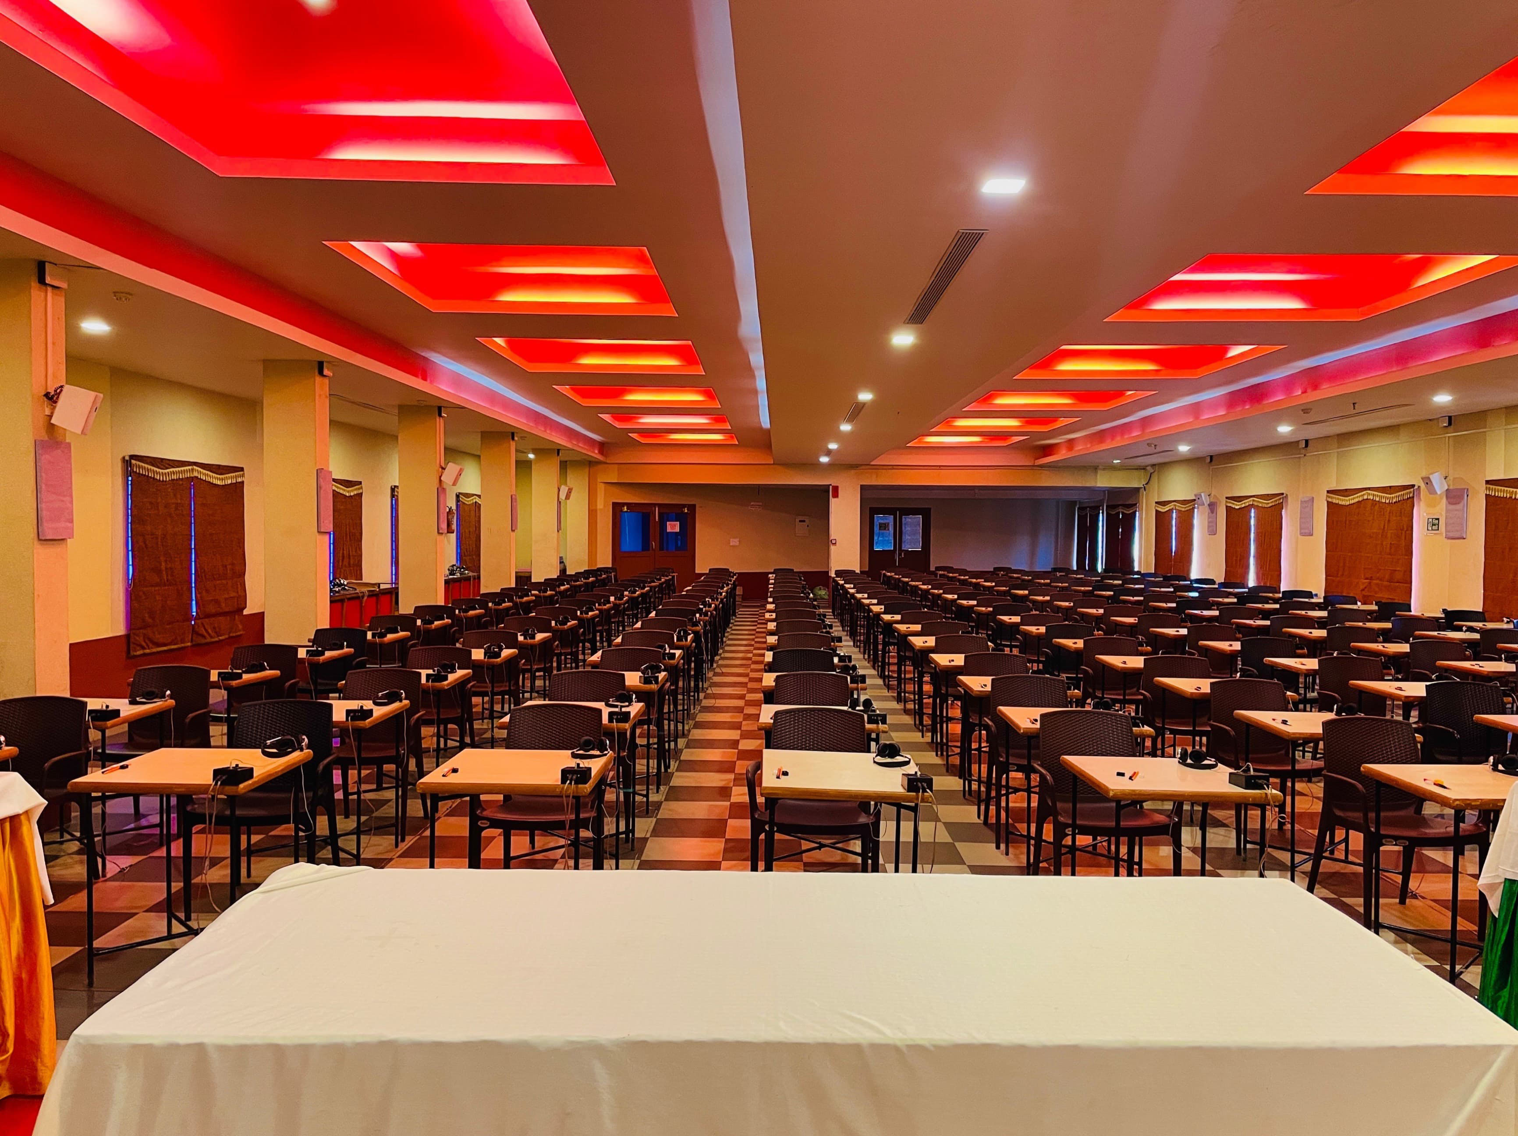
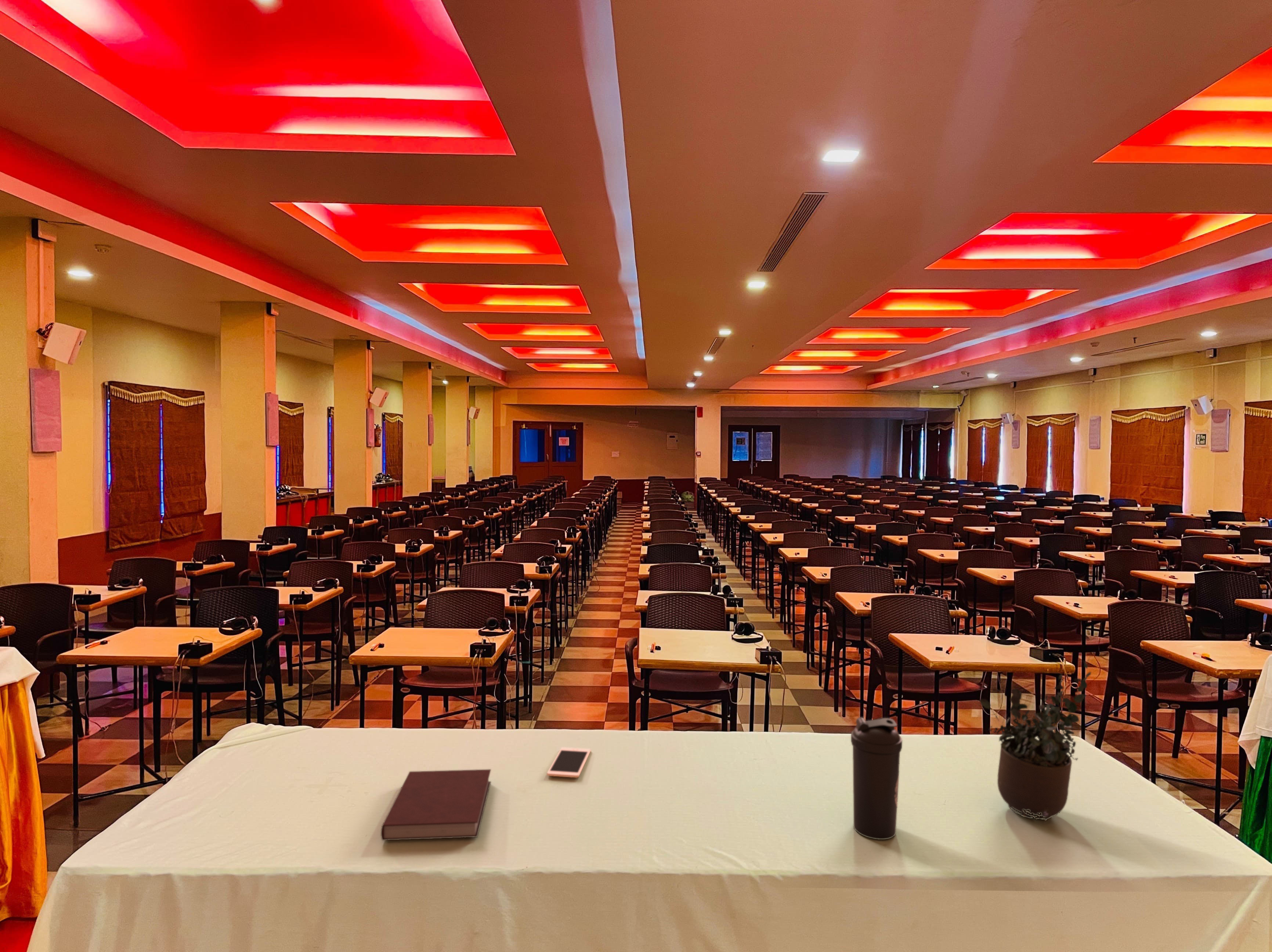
+ cell phone [547,747,591,778]
+ potted plant [979,654,1092,821]
+ notebook [380,769,491,841]
+ water bottle [850,717,903,840]
